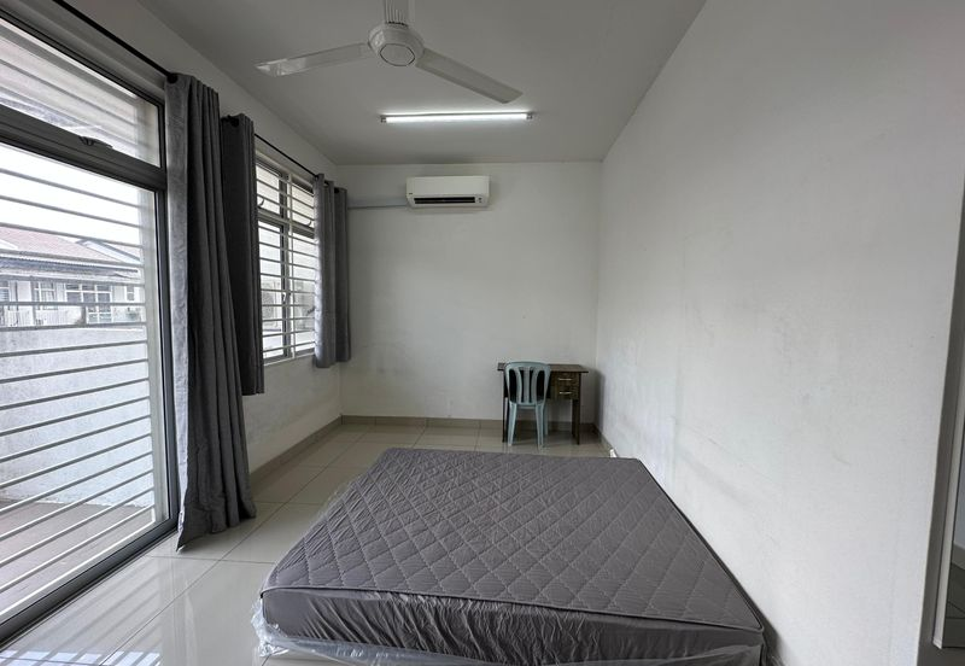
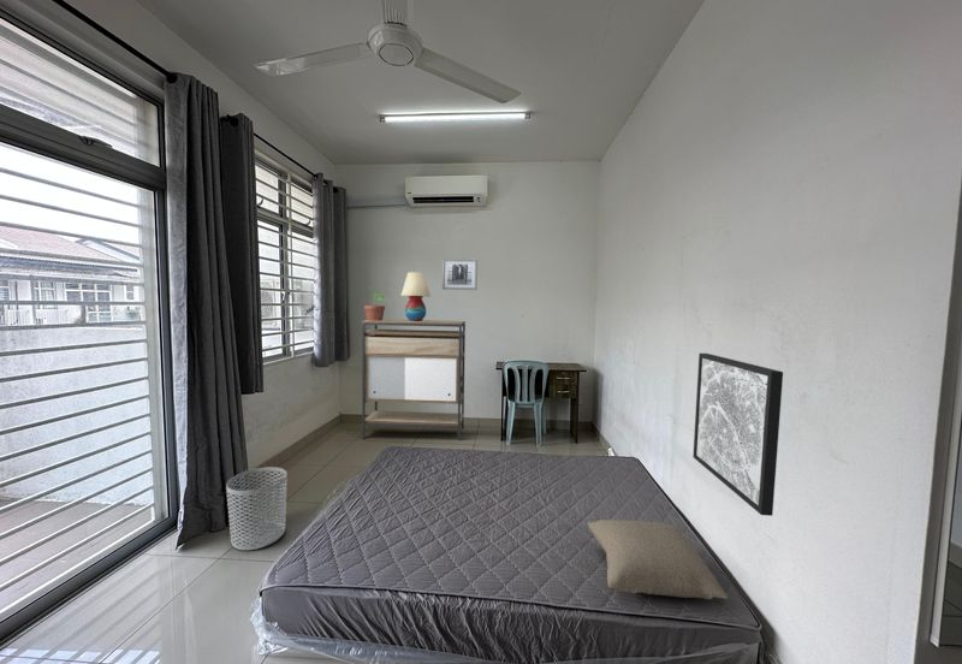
+ potted plant [363,285,386,321]
+ pillow [586,518,729,600]
+ table lamp [400,271,432,321]
+ wall art [441,257,479,291]
+ wall art [693,352,784,517]
+ shelving unit [361,319,467,441]
+ waste bin [225,466,289,551]
